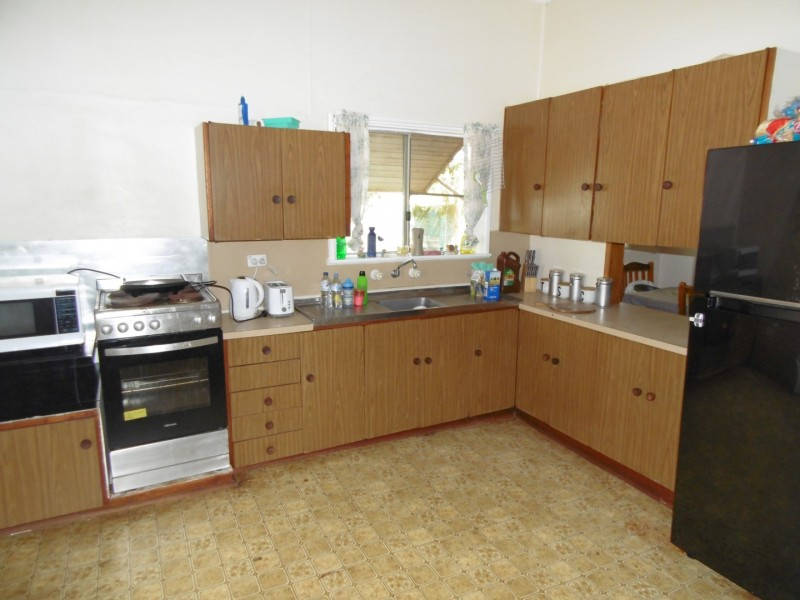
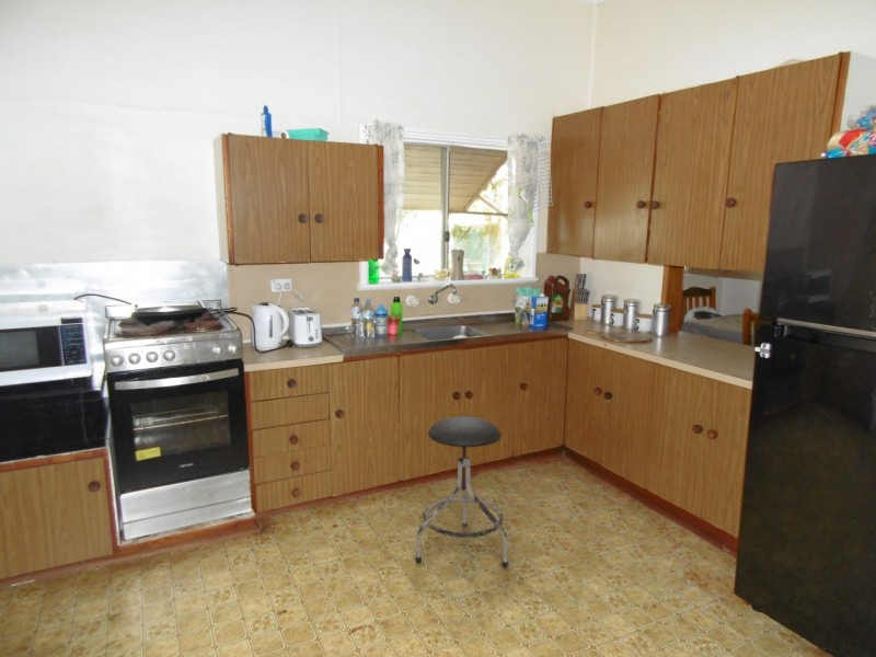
+ stool [415,415,509,567]
